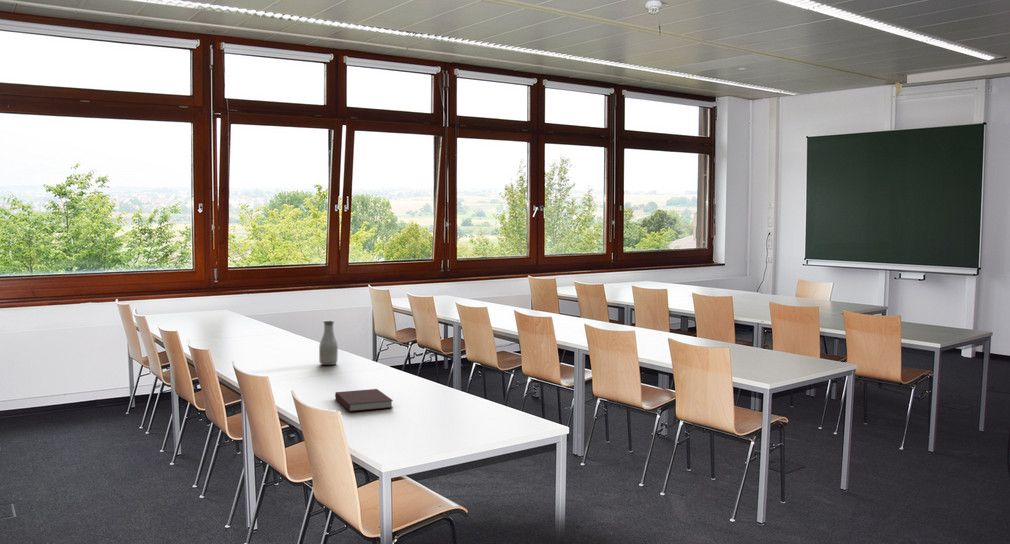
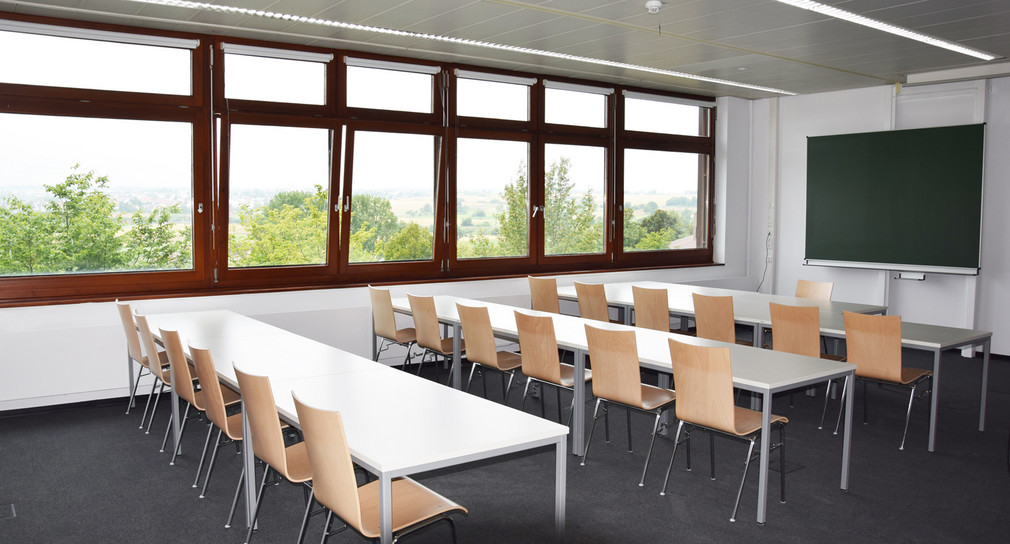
- notebook [334,388,394,413]
- bottle [318,319,339,366]
